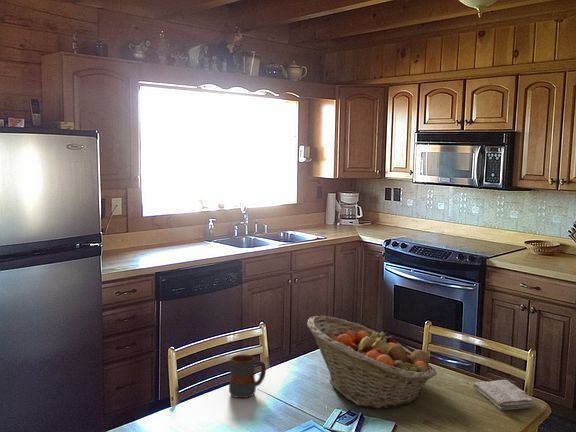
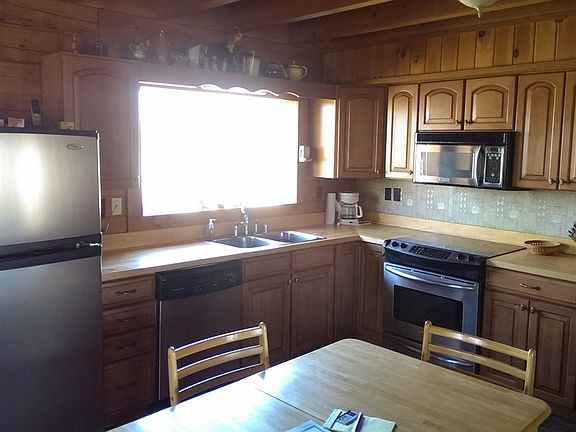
- mug [228,354,267,399]
- washcloth [472,379,535,411]
- fruit basket [306,315,438,410]
